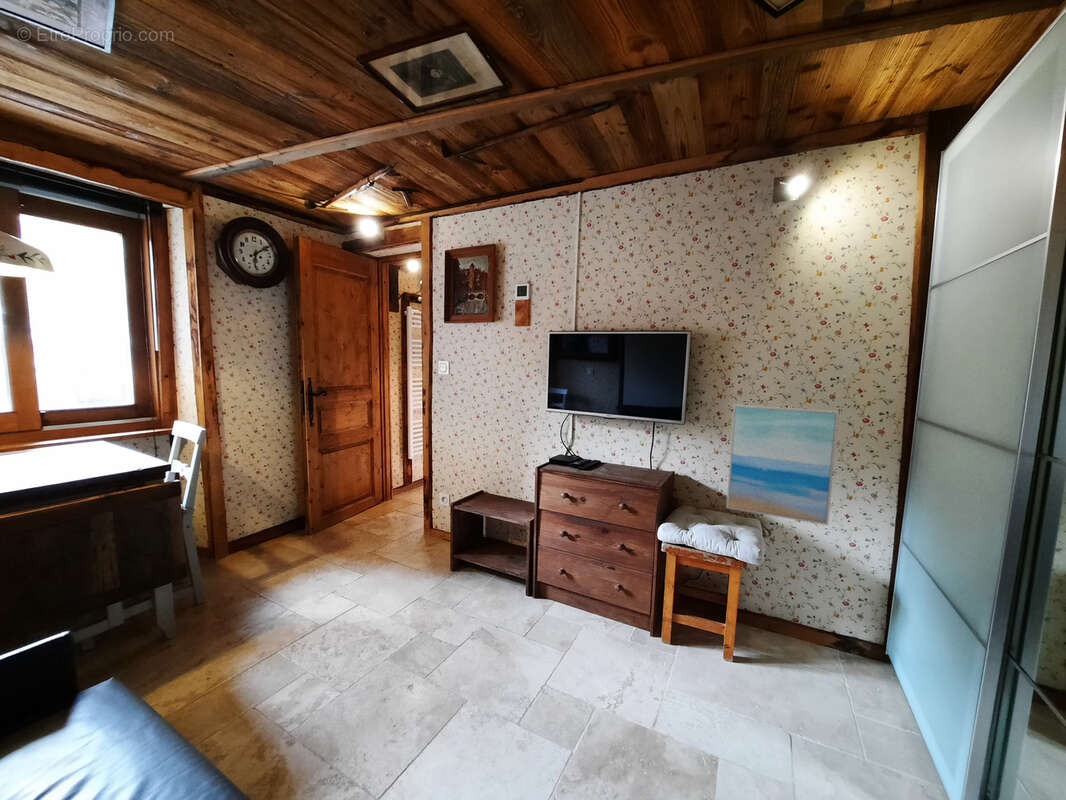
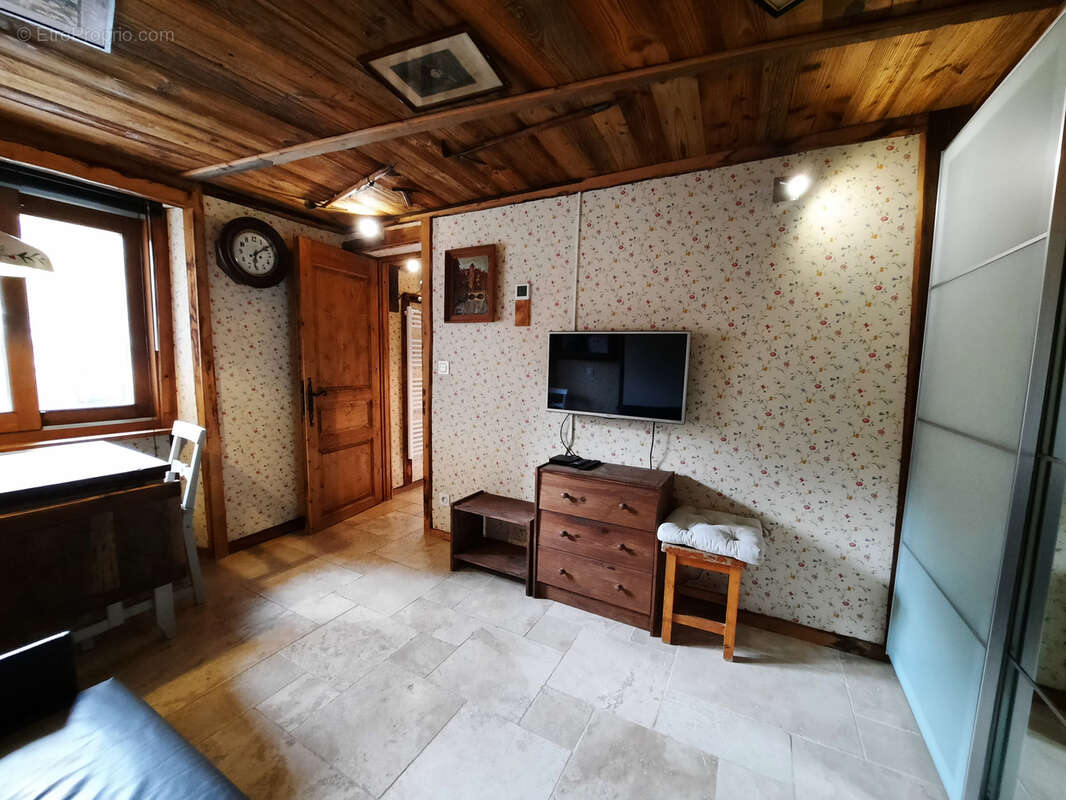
- wall art [725,403,840,526]
